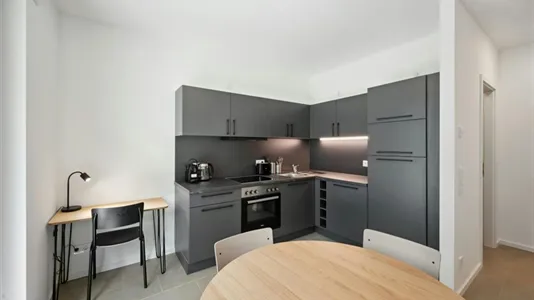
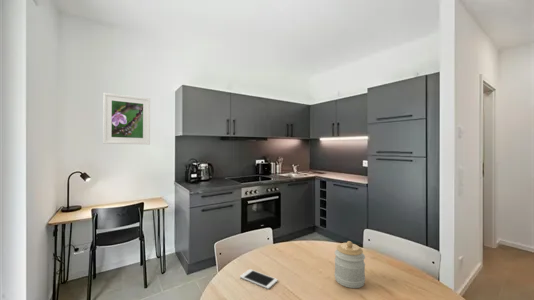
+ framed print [102,92,151,145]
+ cell phone [239,268,278,290]
+ jar [334,240,366,289]
